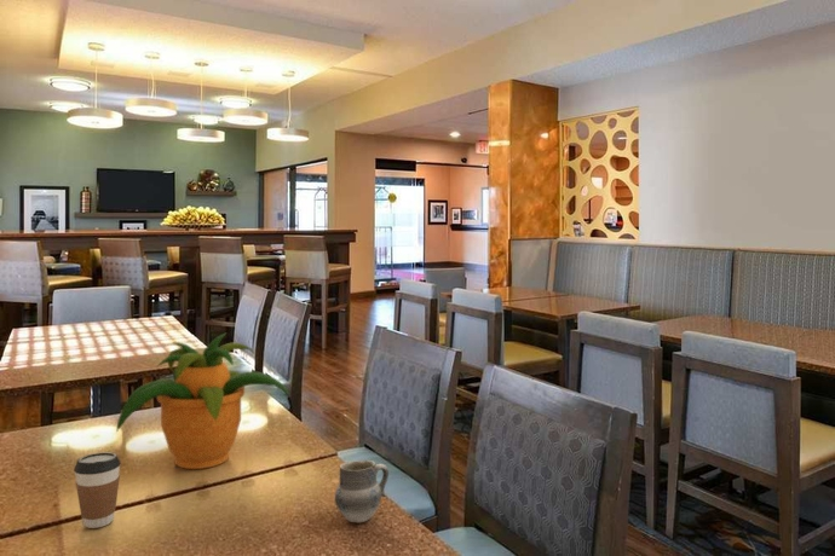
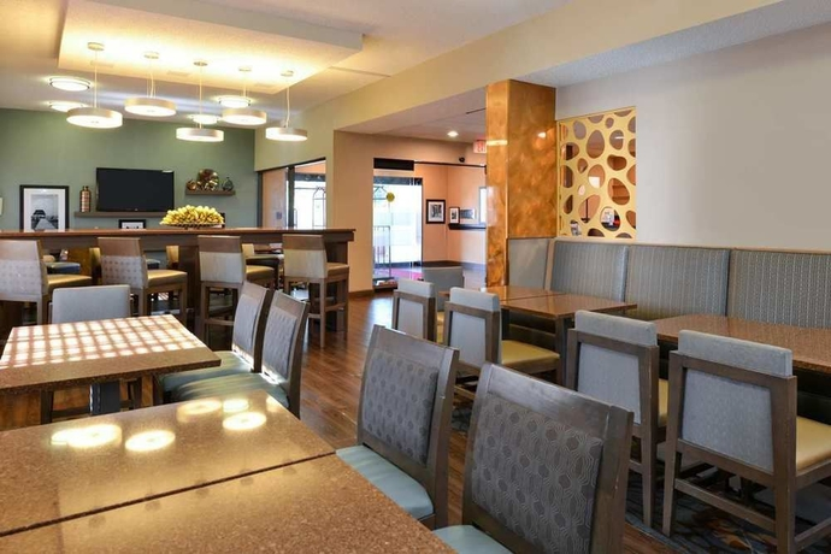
- potted plant [115,331,292,470]
- coffee cup [73,451,122,529]
- cup [334,459,390,523]
